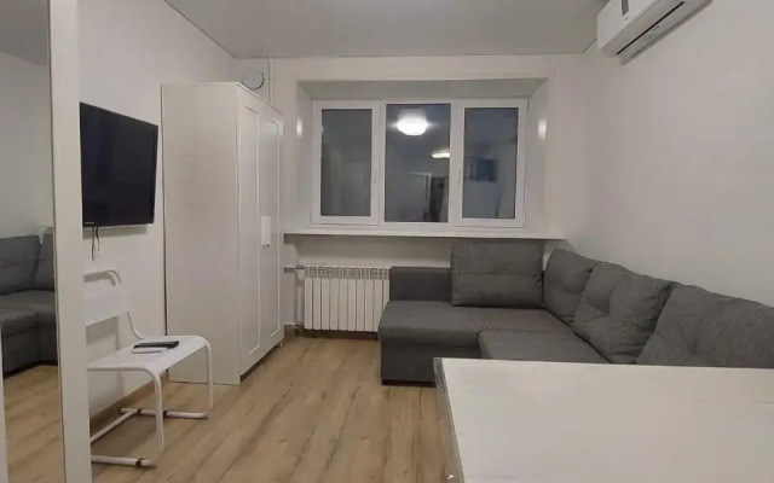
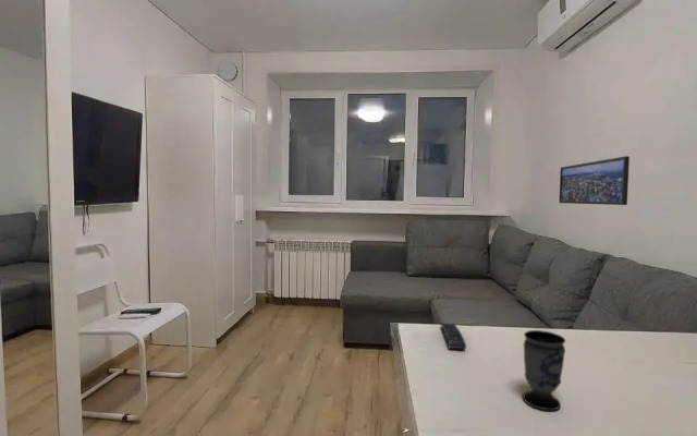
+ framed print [558,155,631,206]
+ remote control [439,322,467,350]
+ cup [522,329,566,411]
